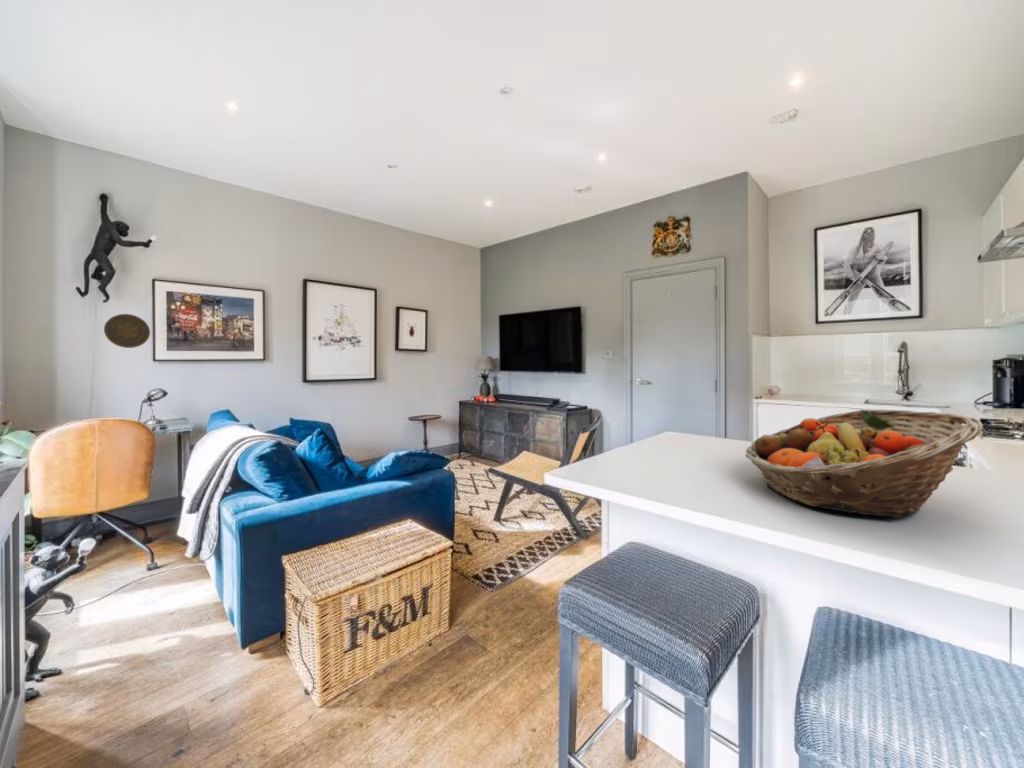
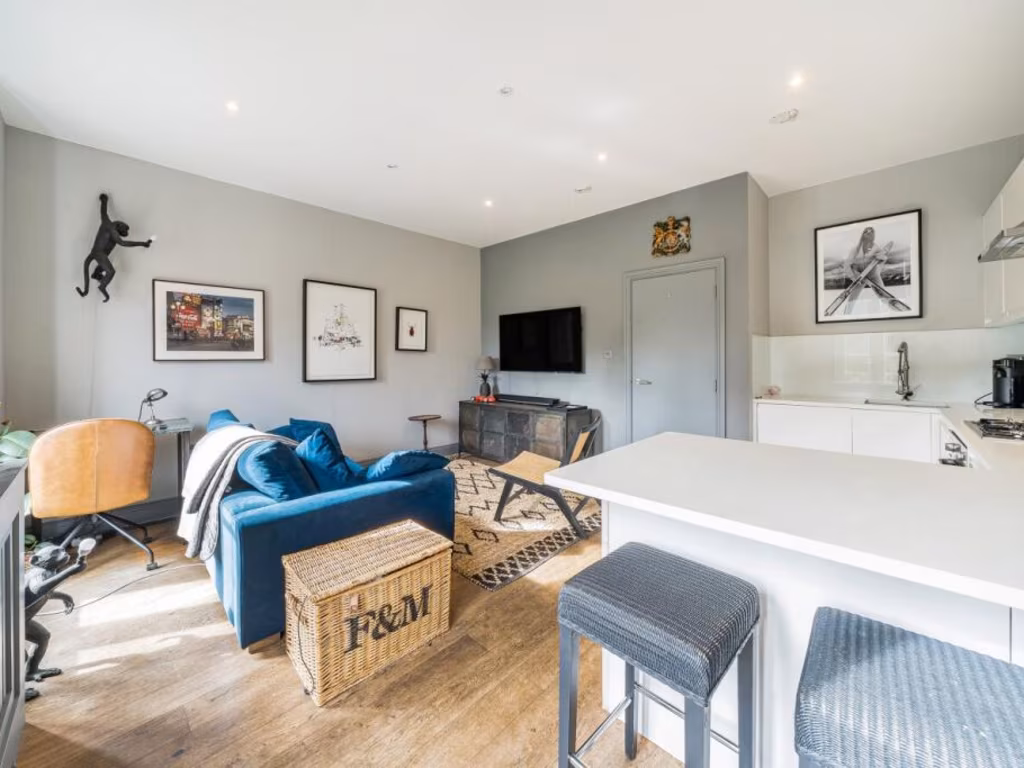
- fruit basket [744,409,984,519]
- decorative plate [103,313,151,349]
